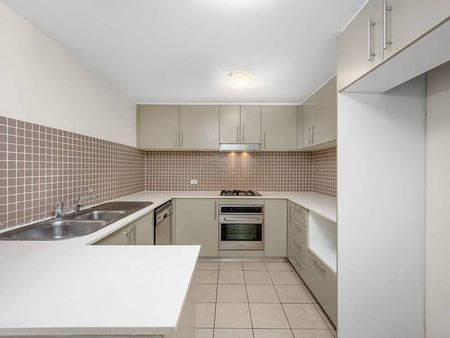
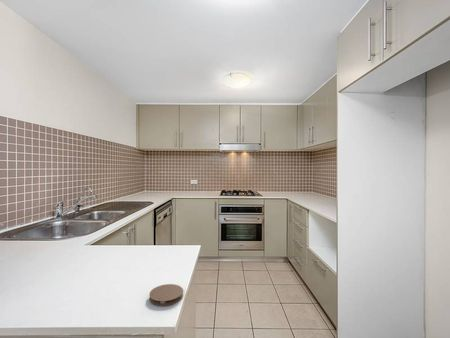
+ coaster [148,283,184,307]
